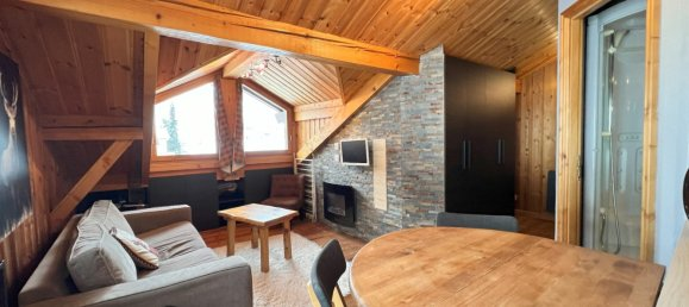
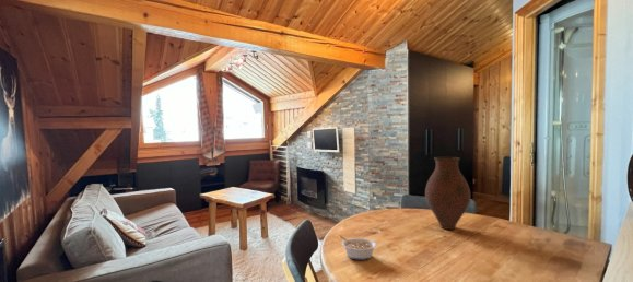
+ legume [339,235,378,261]
+ vase [424,156,472,231]
